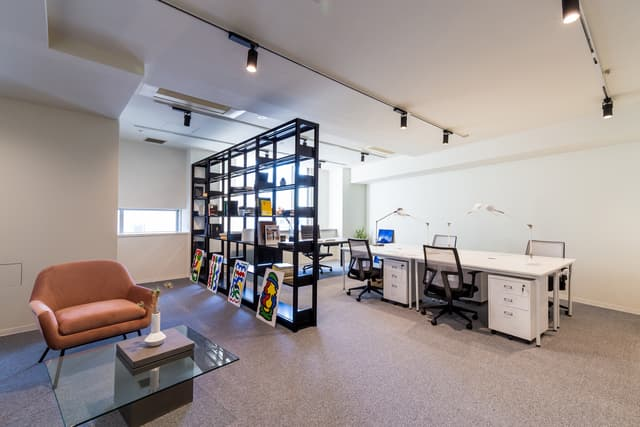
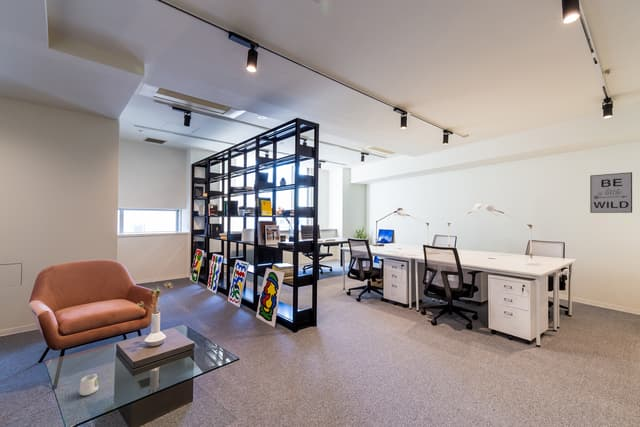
+ mug [78,373,99,396]
+ wall art [589,171,633,214]
